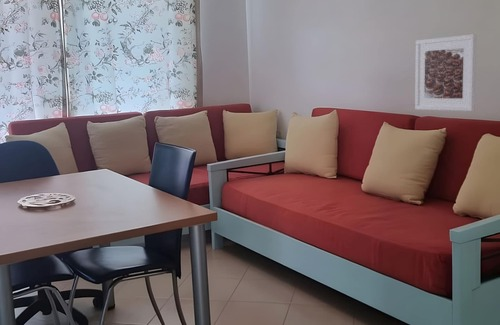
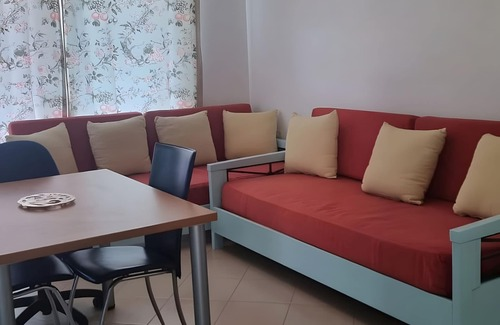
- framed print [414,33,477,112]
